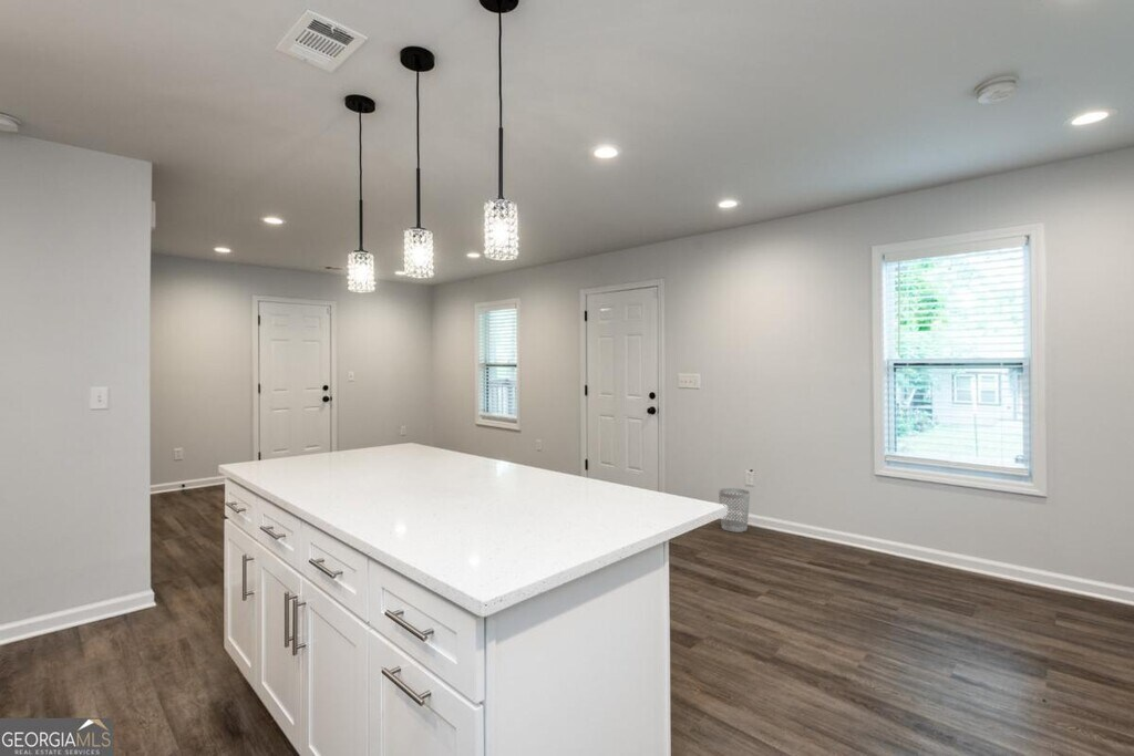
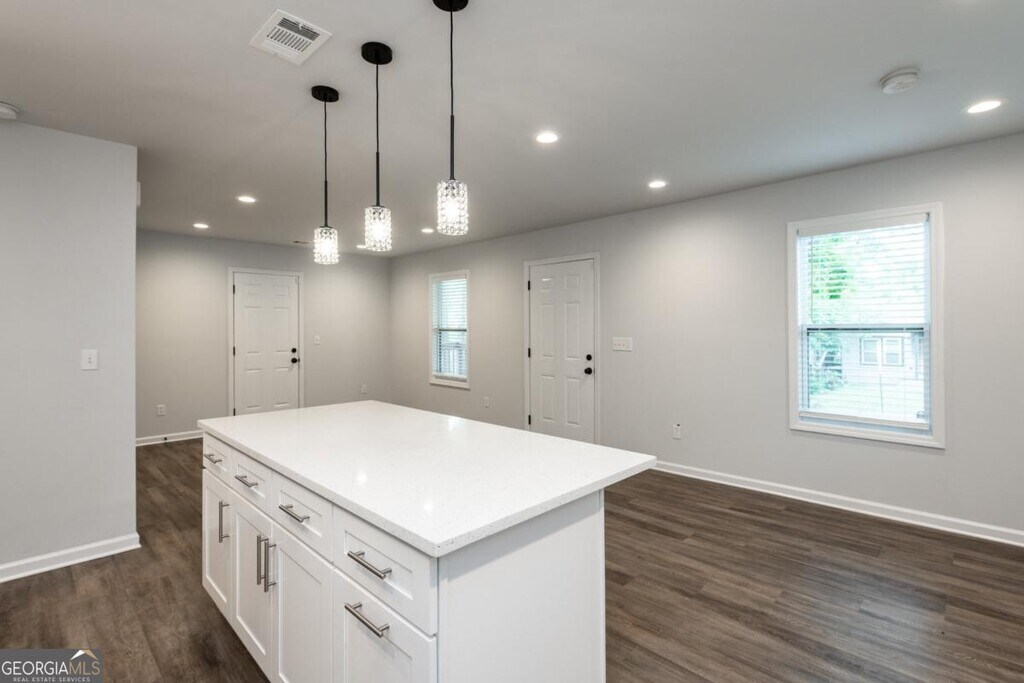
- wastebasket [718,487,751,534]
